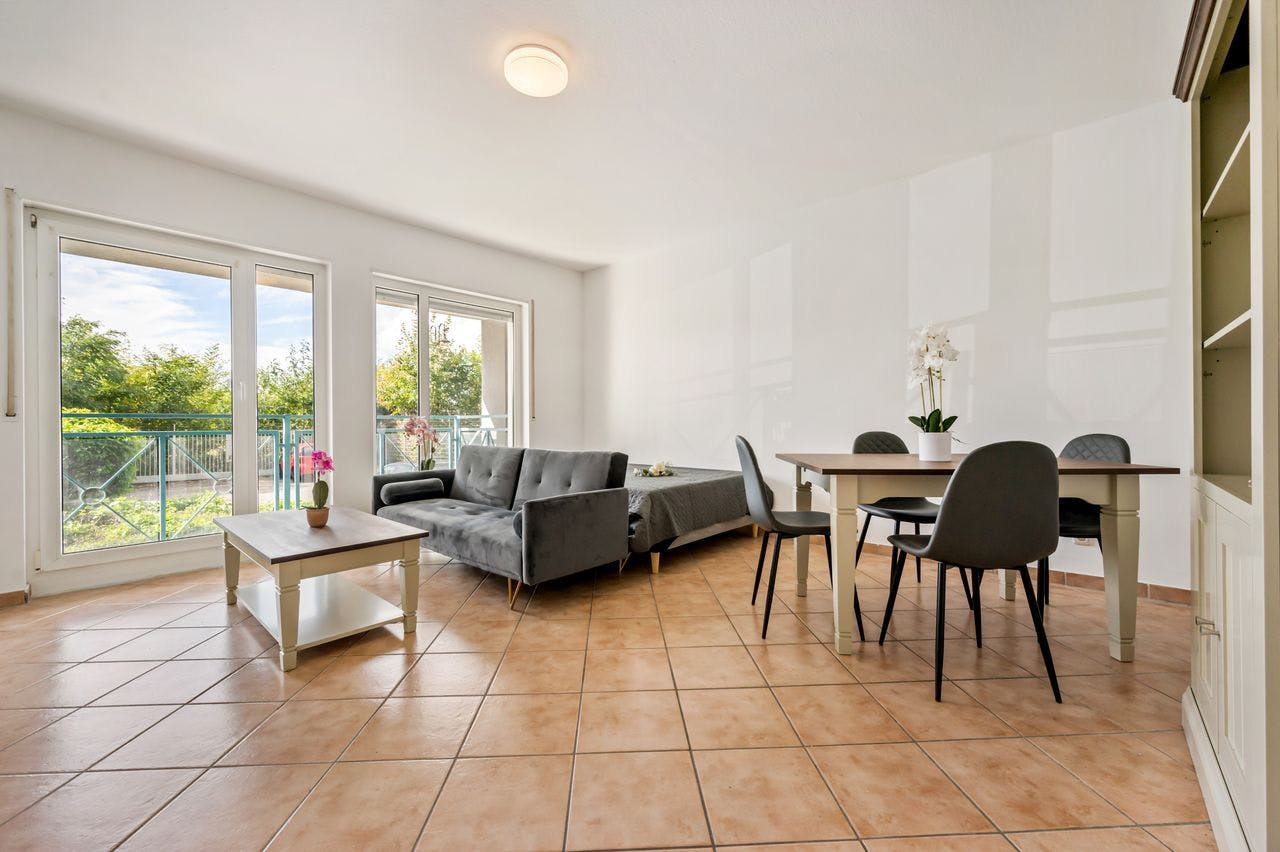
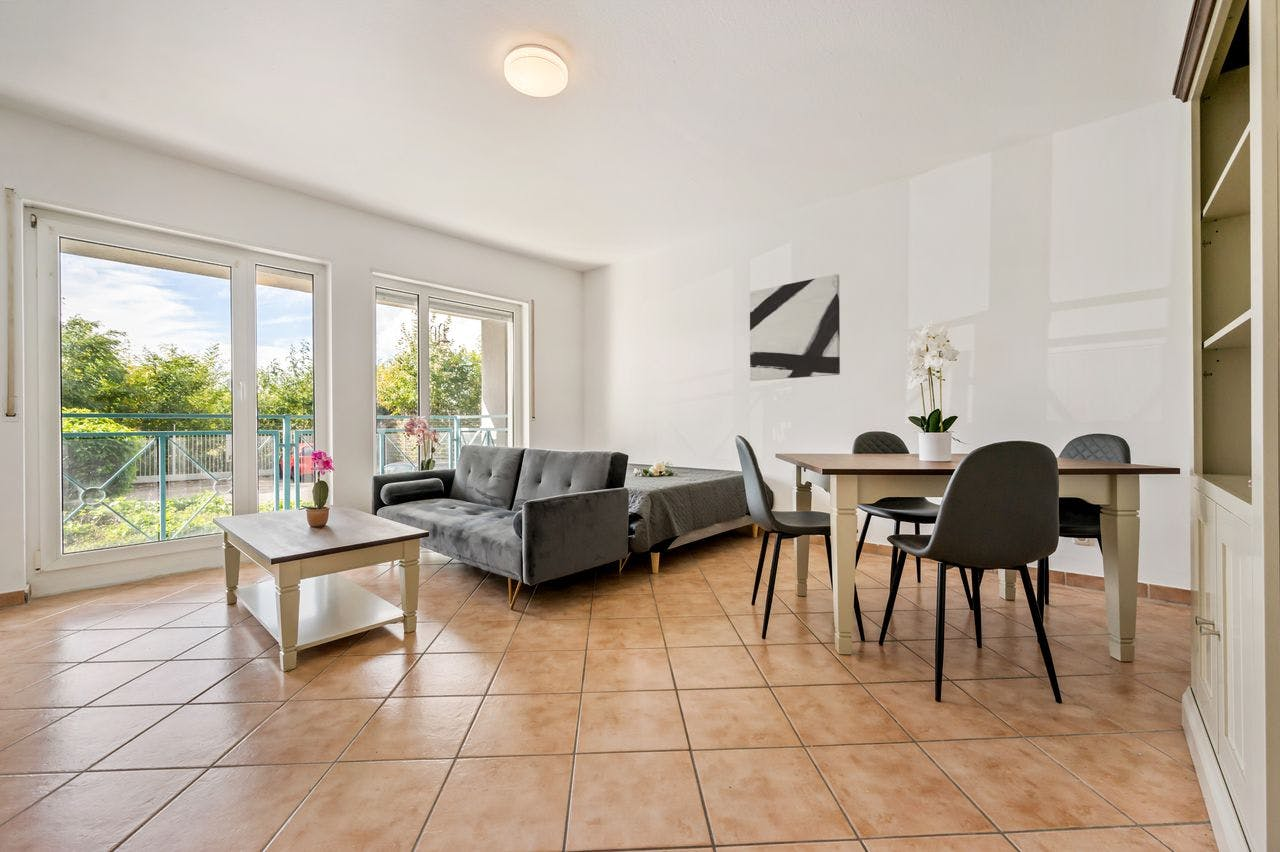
+ wall art [749,273,841,382]
